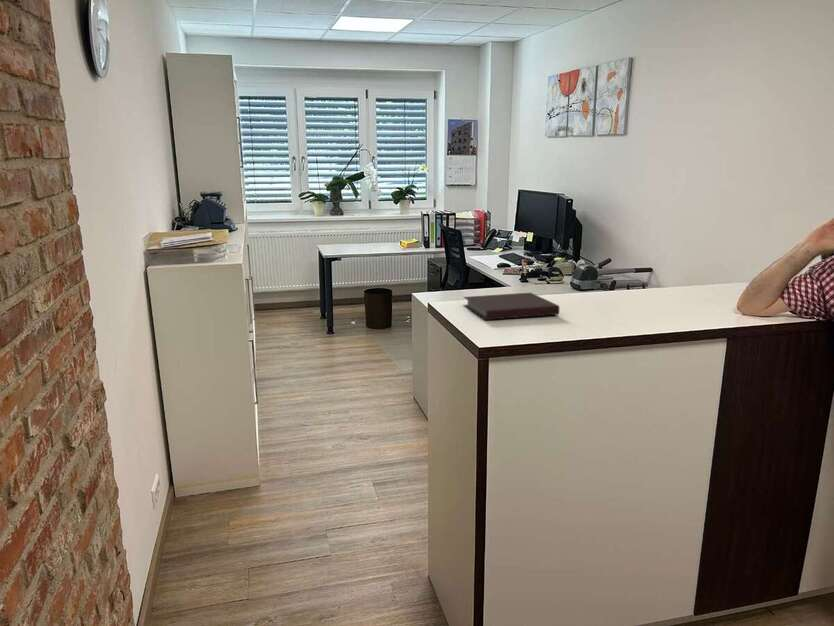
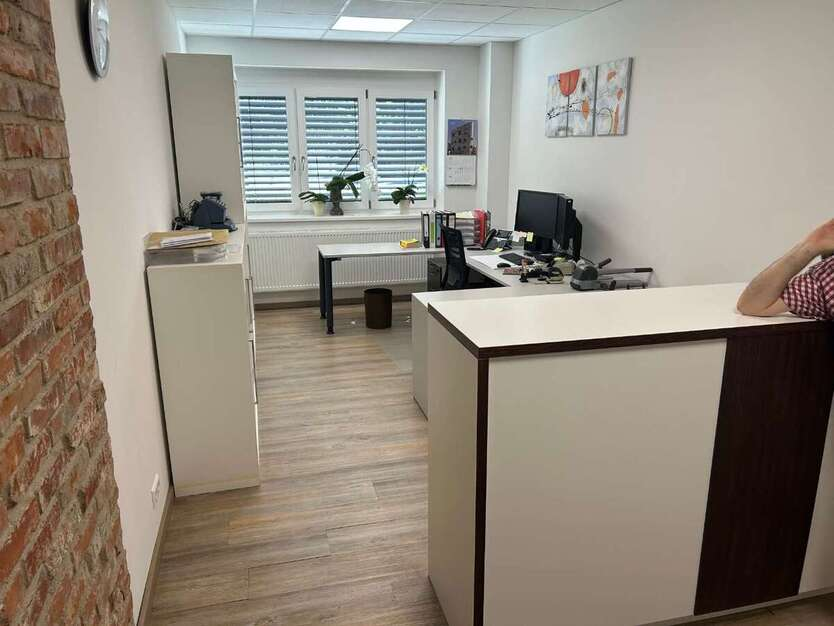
- notebook [462,292,560,321]
